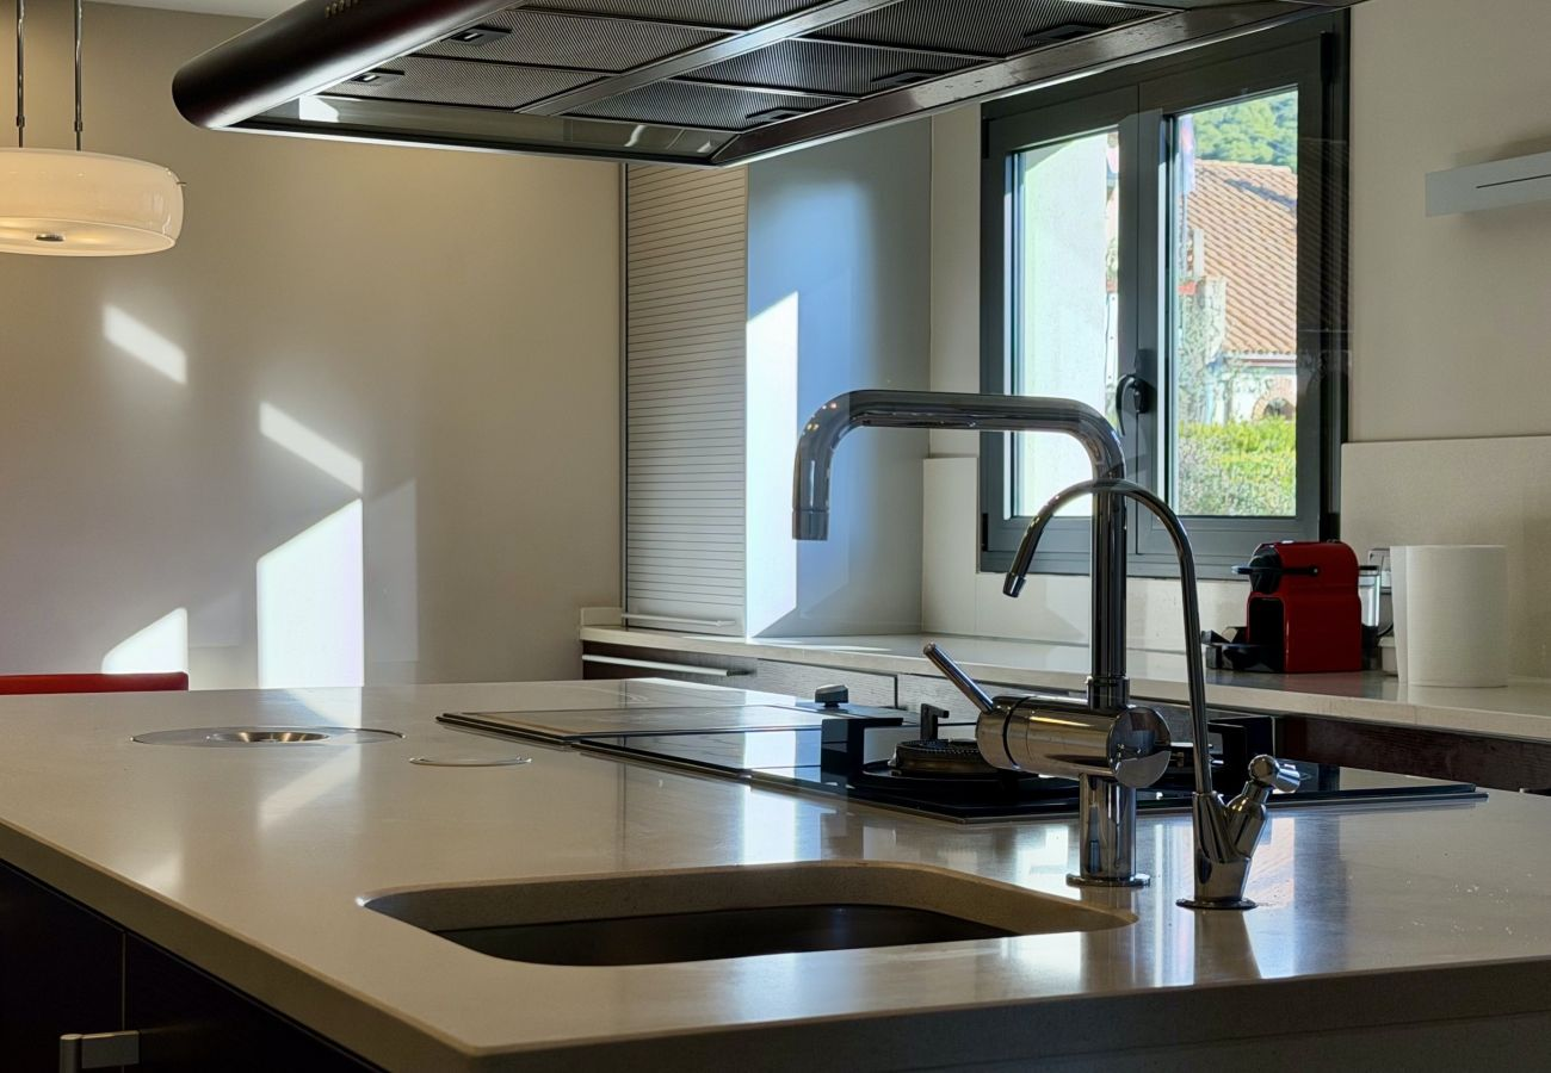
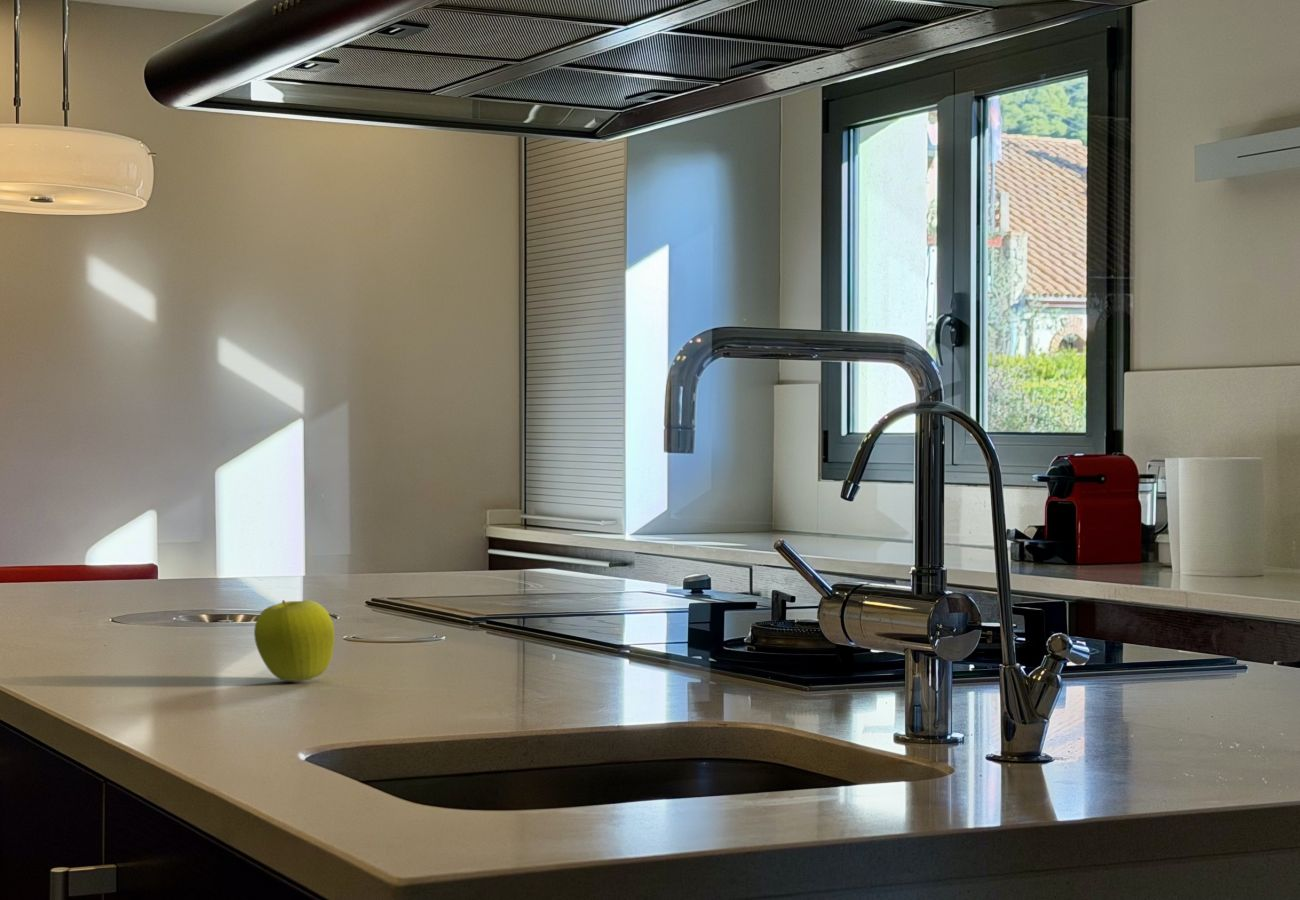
+ fruit [253,599,336,682]
